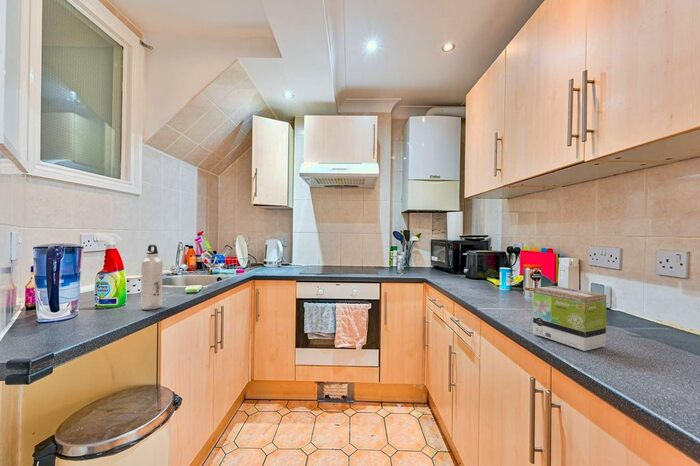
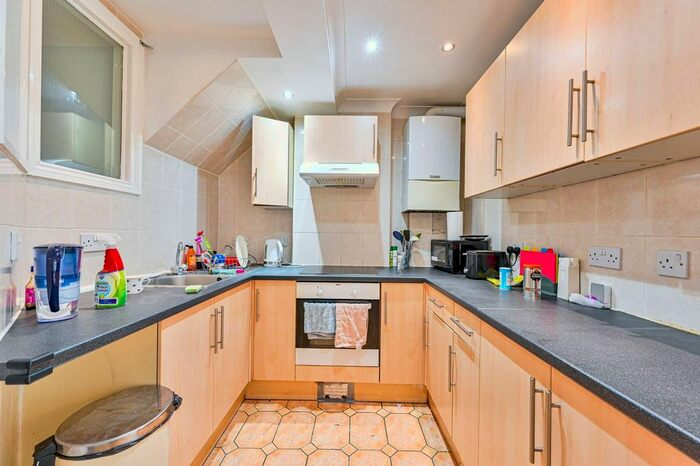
- water bottle [140,244,163,311]
- tea box [532,285,607,352]
